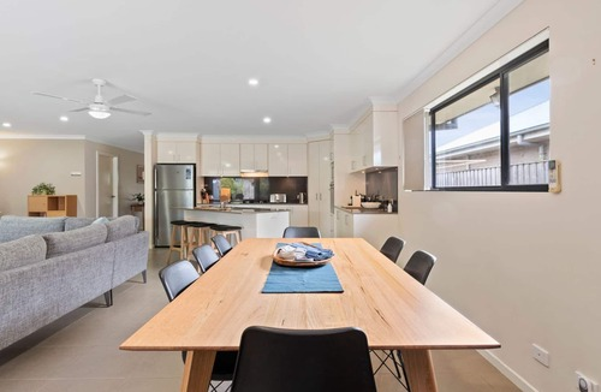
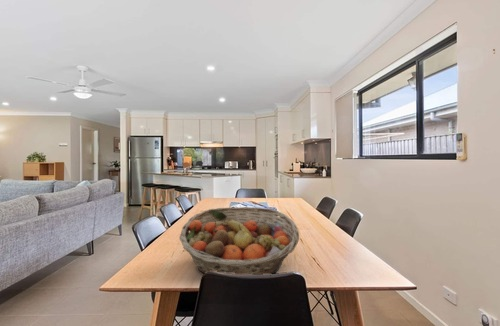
+ fruit basket [178,206,300,276]
